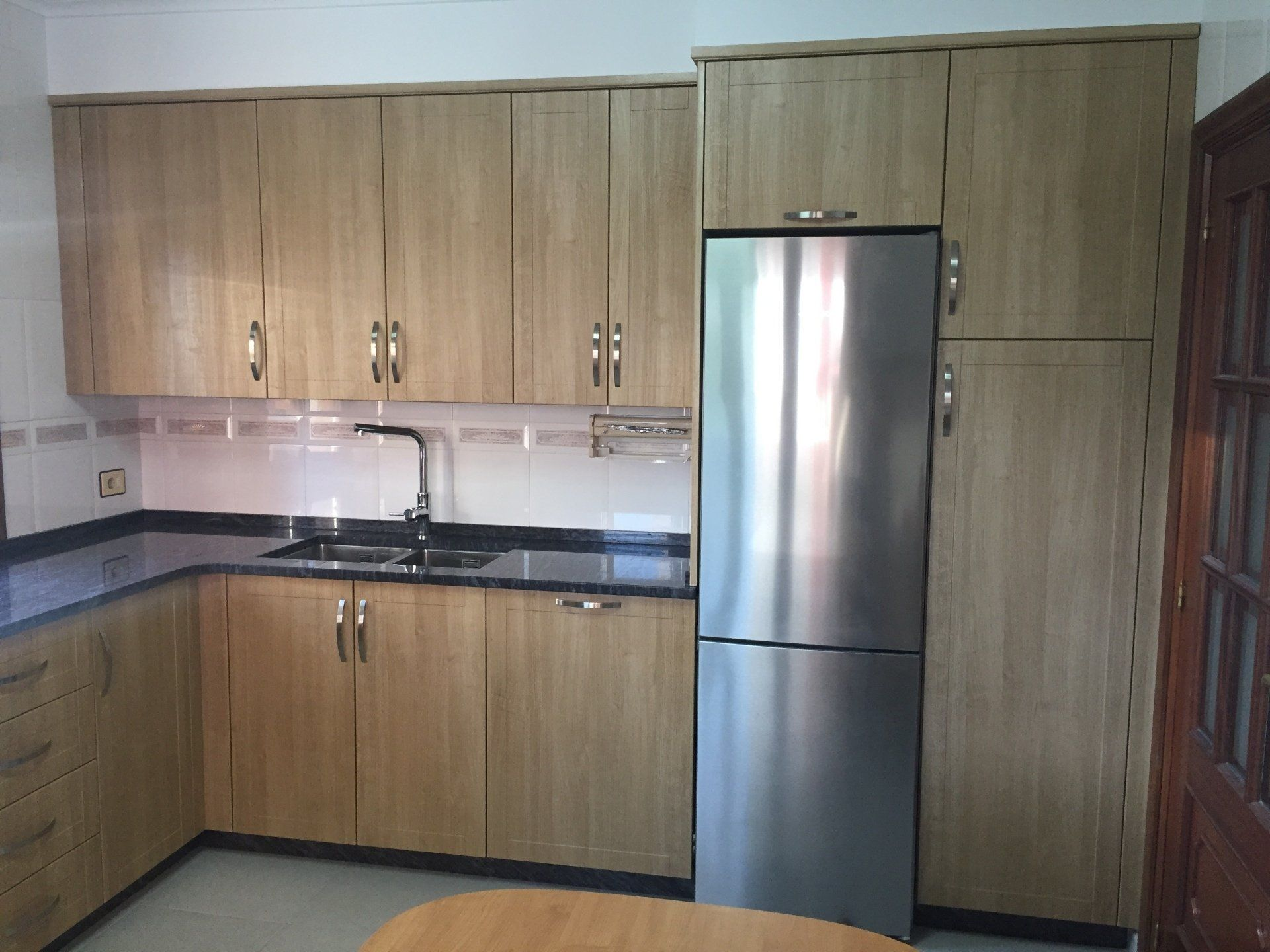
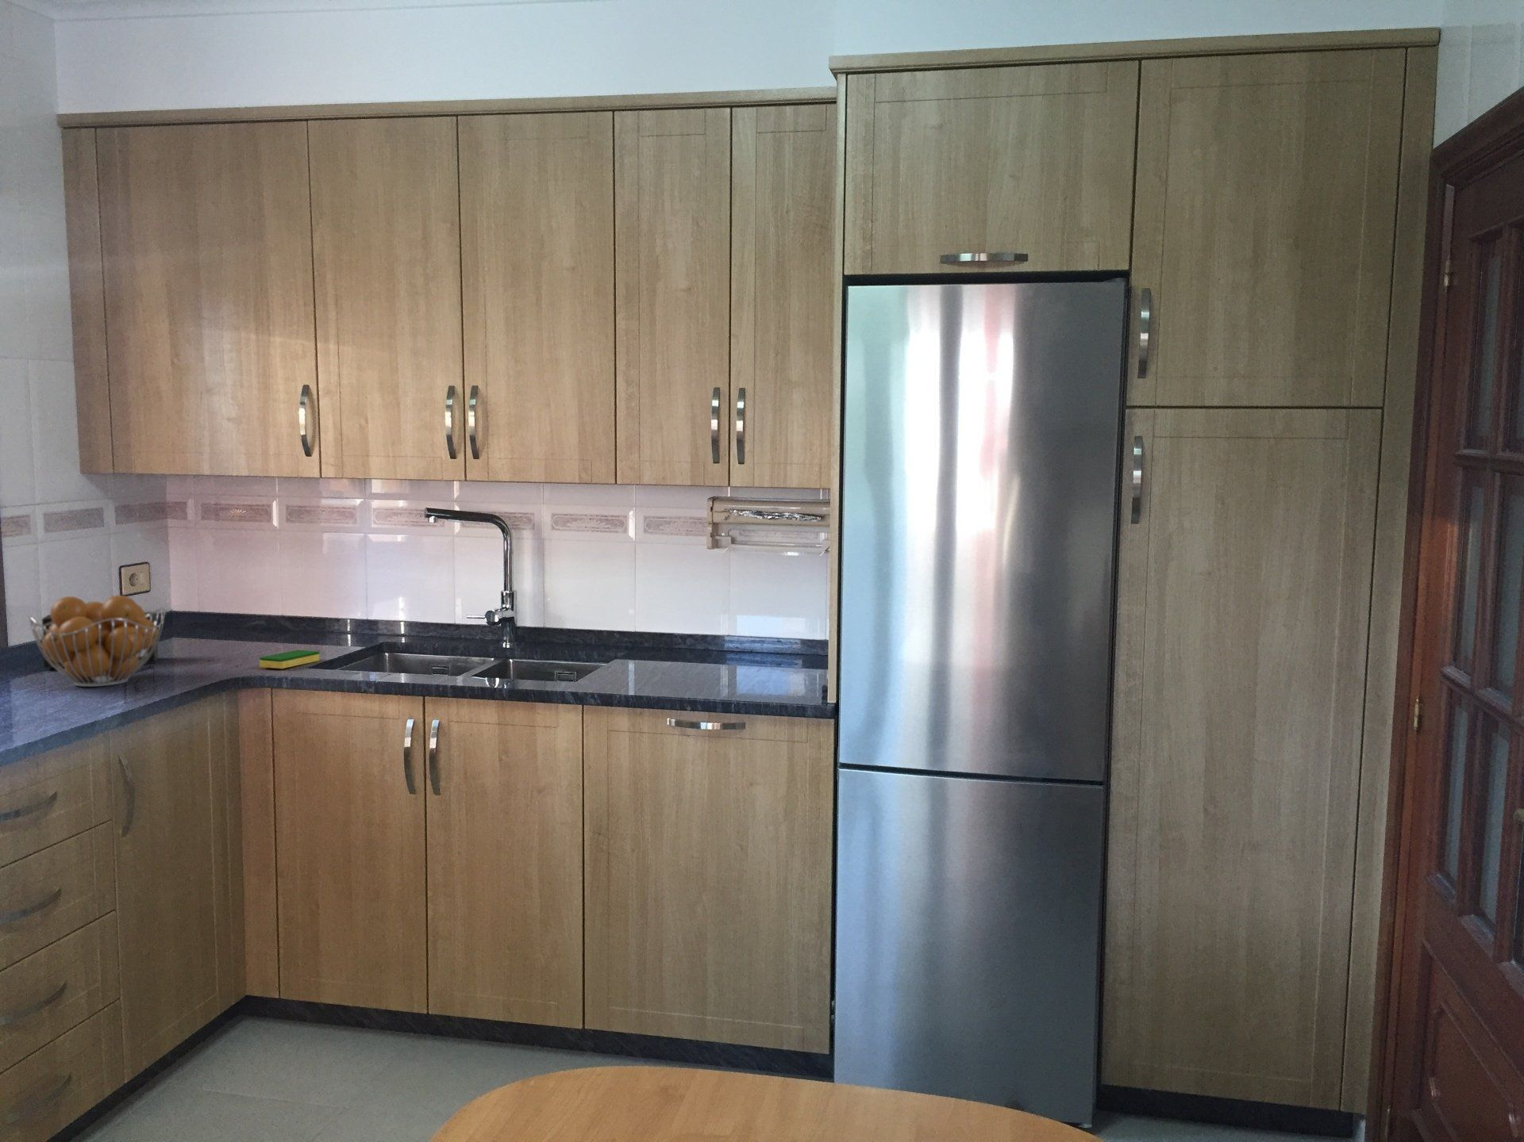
+ speaker [41,612,158,668]
+ dish sponge [259,649,320,669]
+ fruit basket [28,594,166,687]
